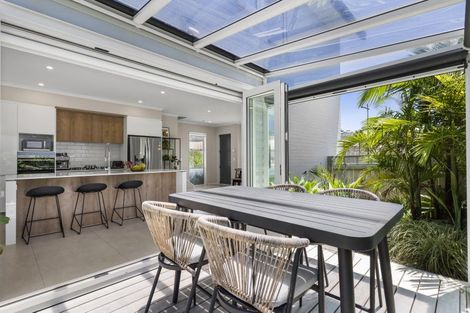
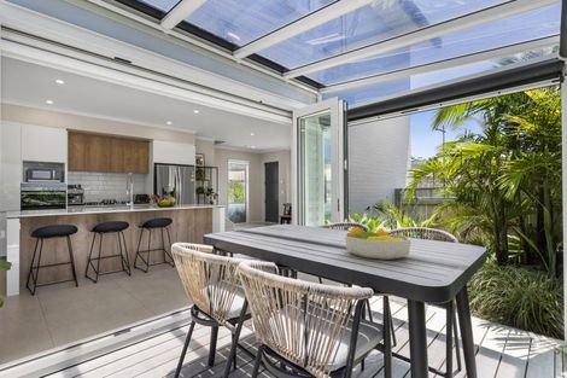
+ fruit bowl [344,226,413,261]
